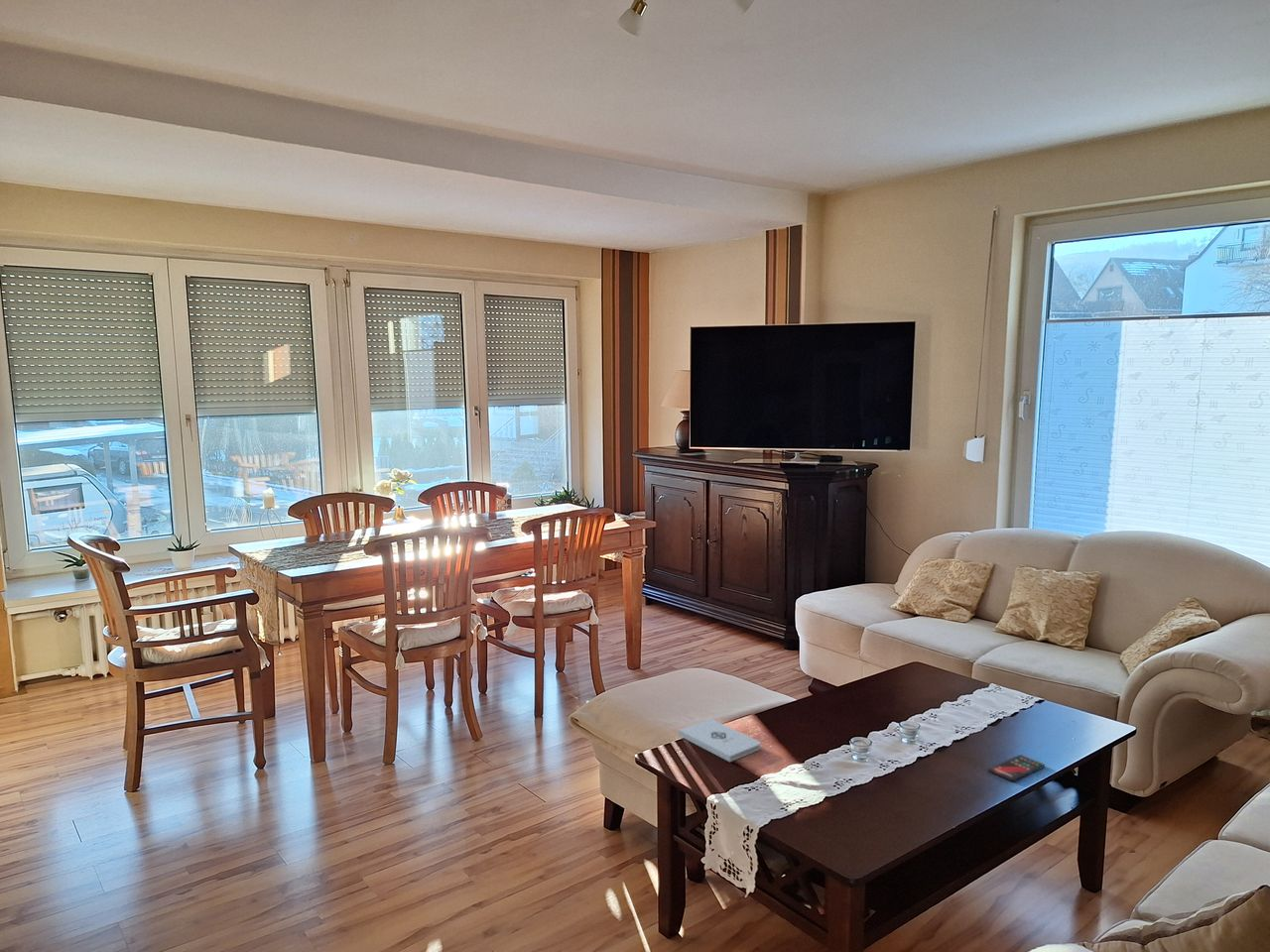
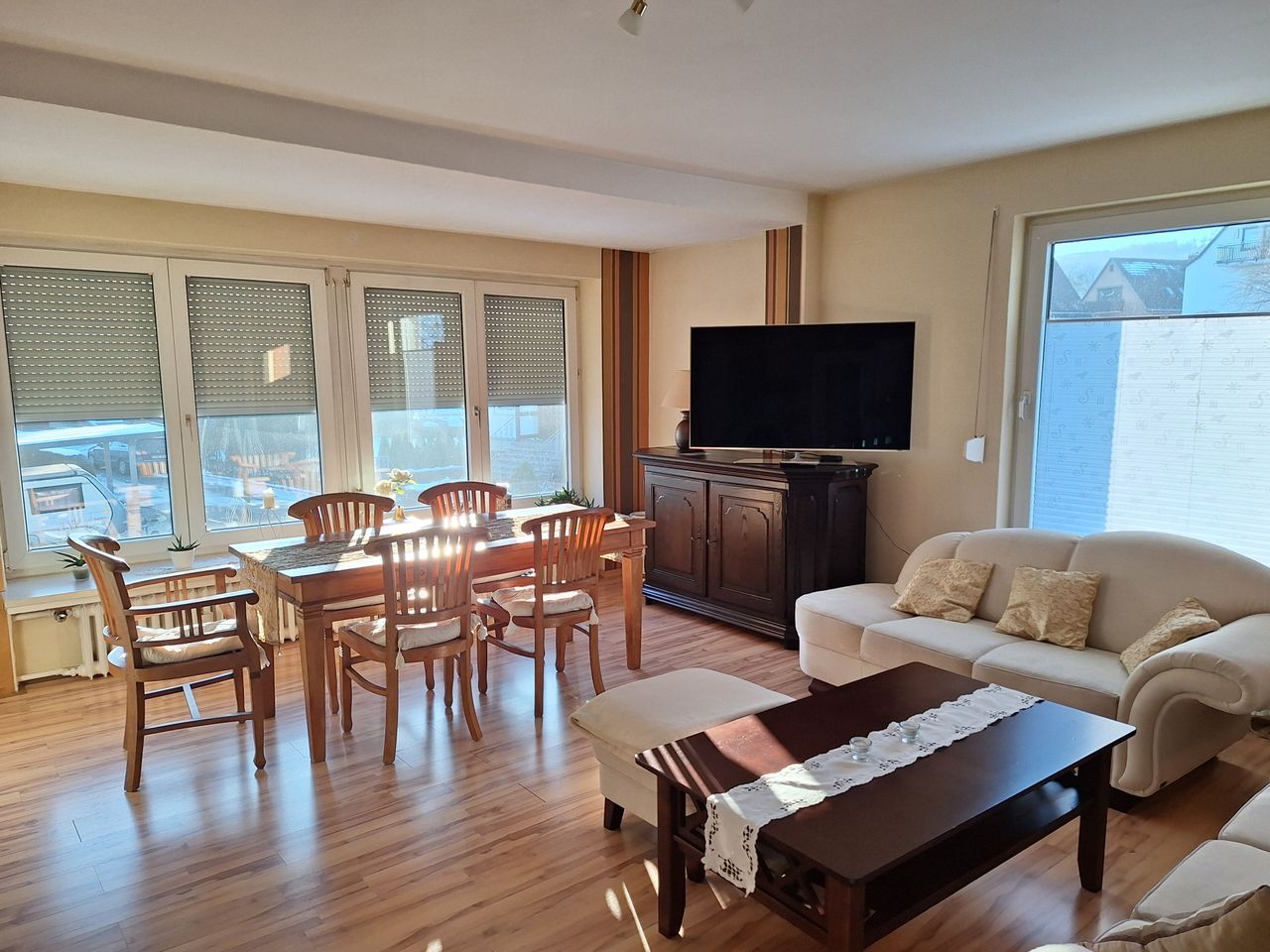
- notepad [678,719,762,763]
- smartphone [987,754,1046,782]
